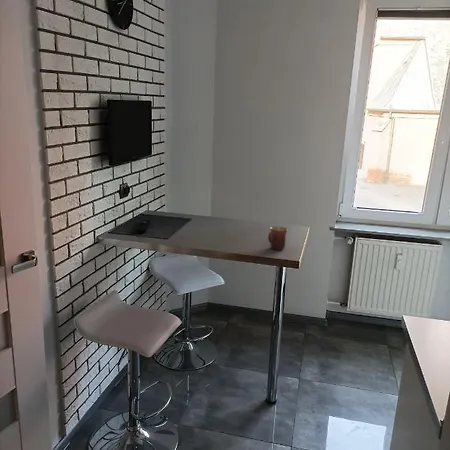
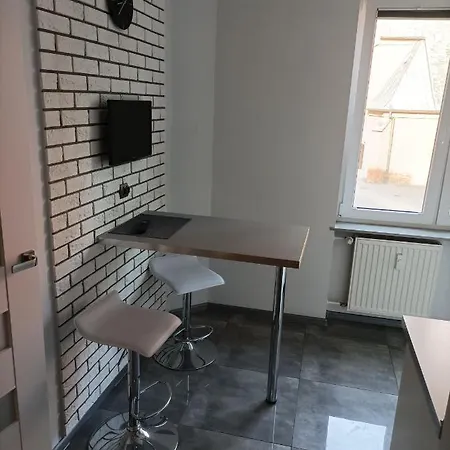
- mug [267,225,289,251]
